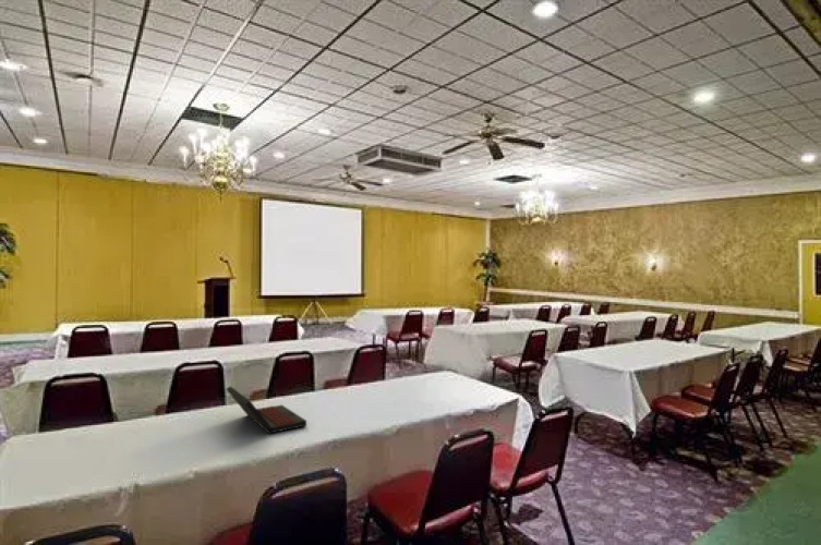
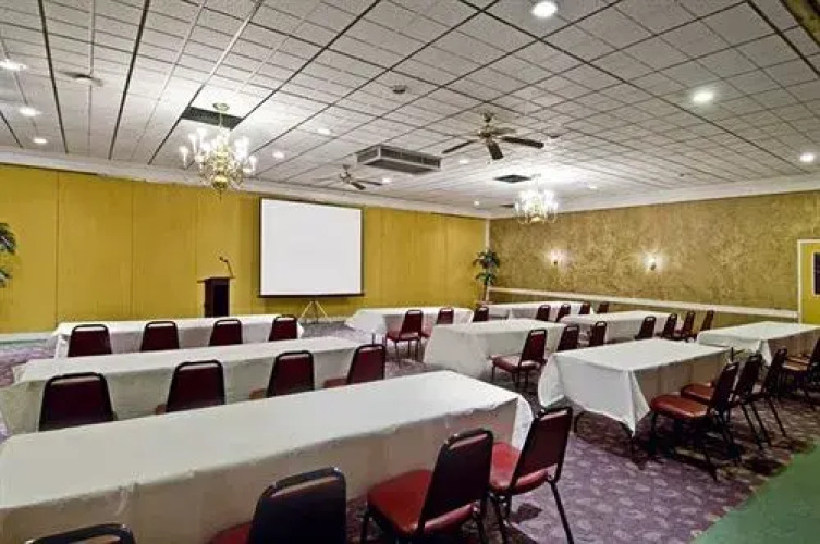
- laptop [226,386,307,435]
